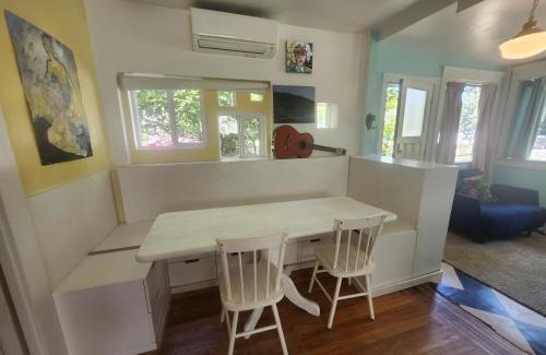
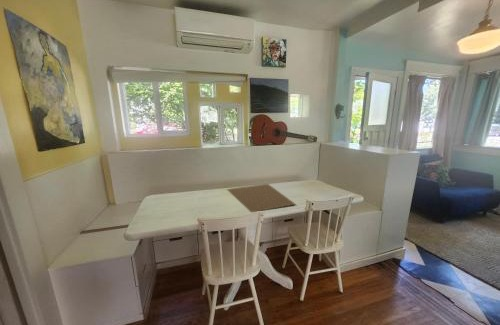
+ place mat [226,183,297,213]
